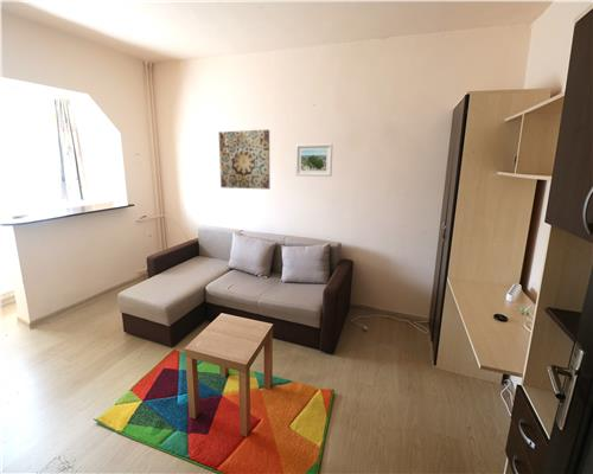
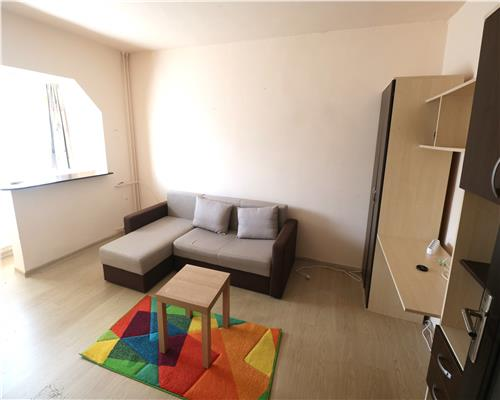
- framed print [294,142,333,178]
- wall art [217,129,270,191]
